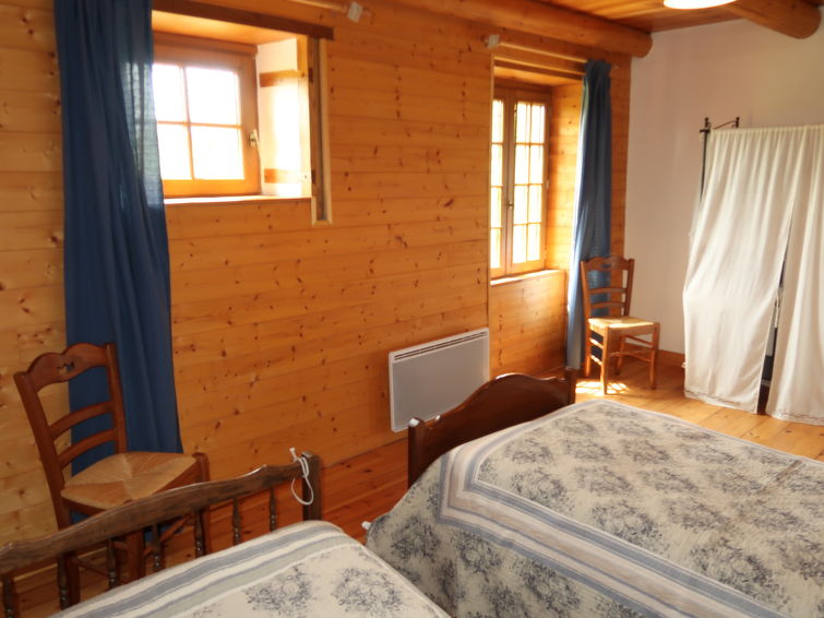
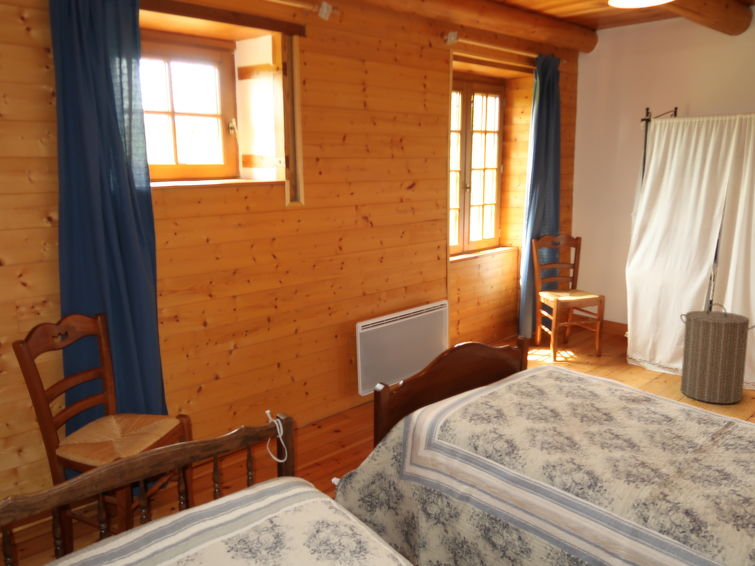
+ laundry hamper [679,302,755,405]
